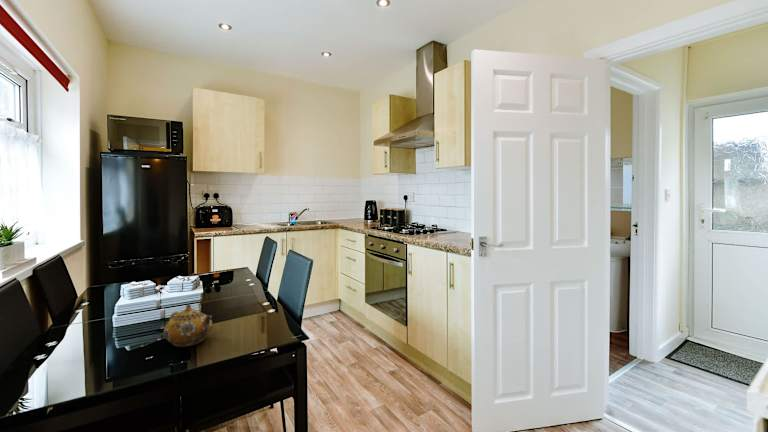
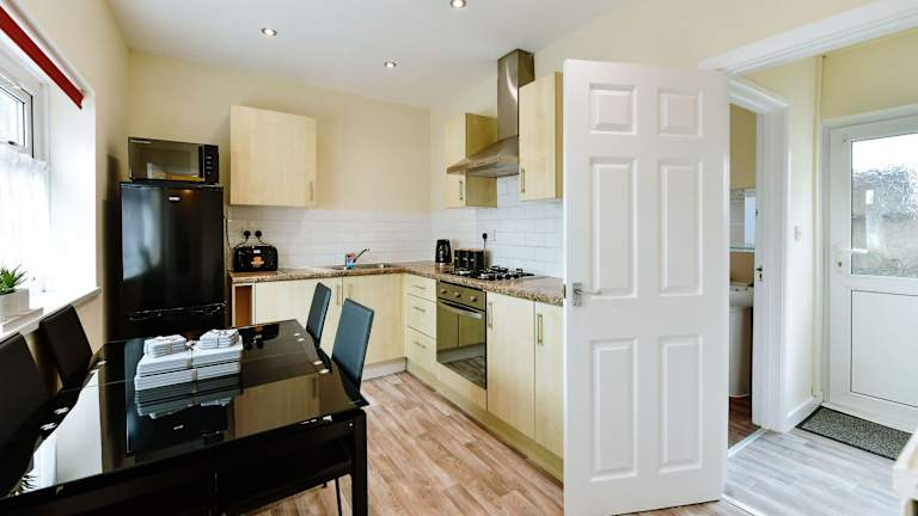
- teapot [163,303,214,348]
